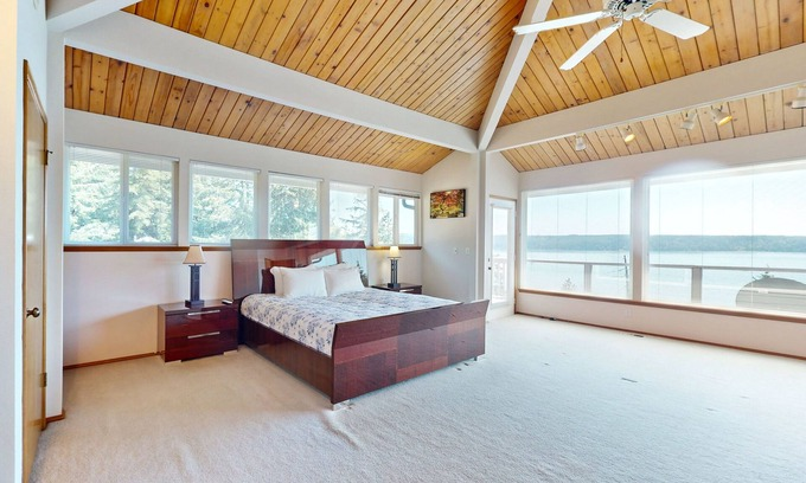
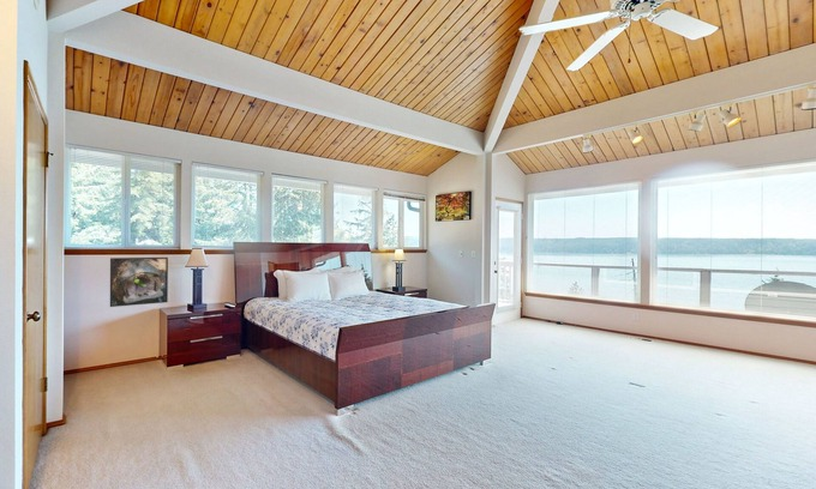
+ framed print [109,256,169,308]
